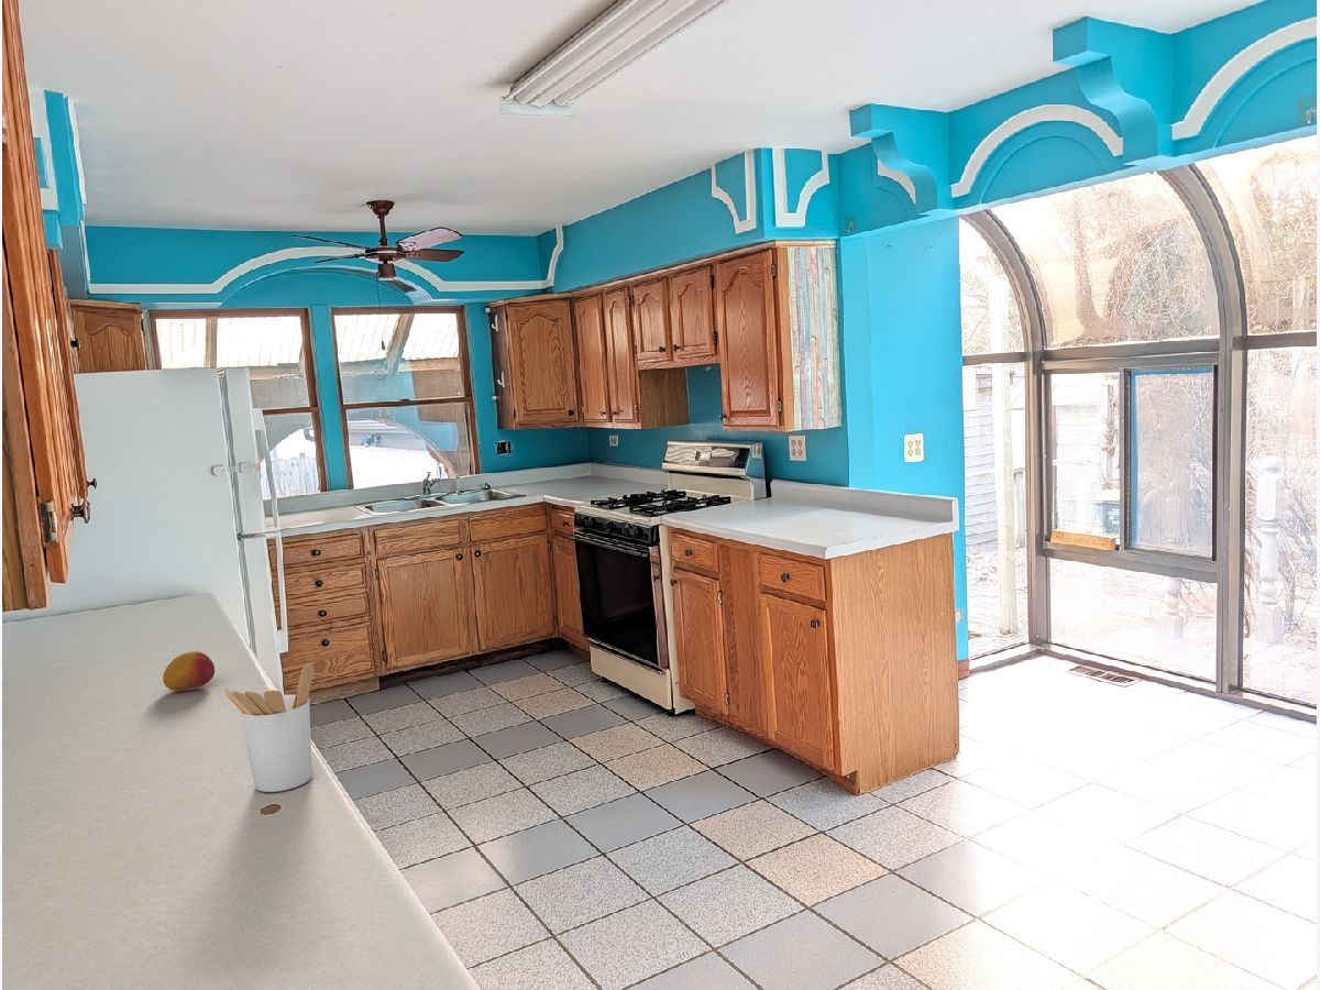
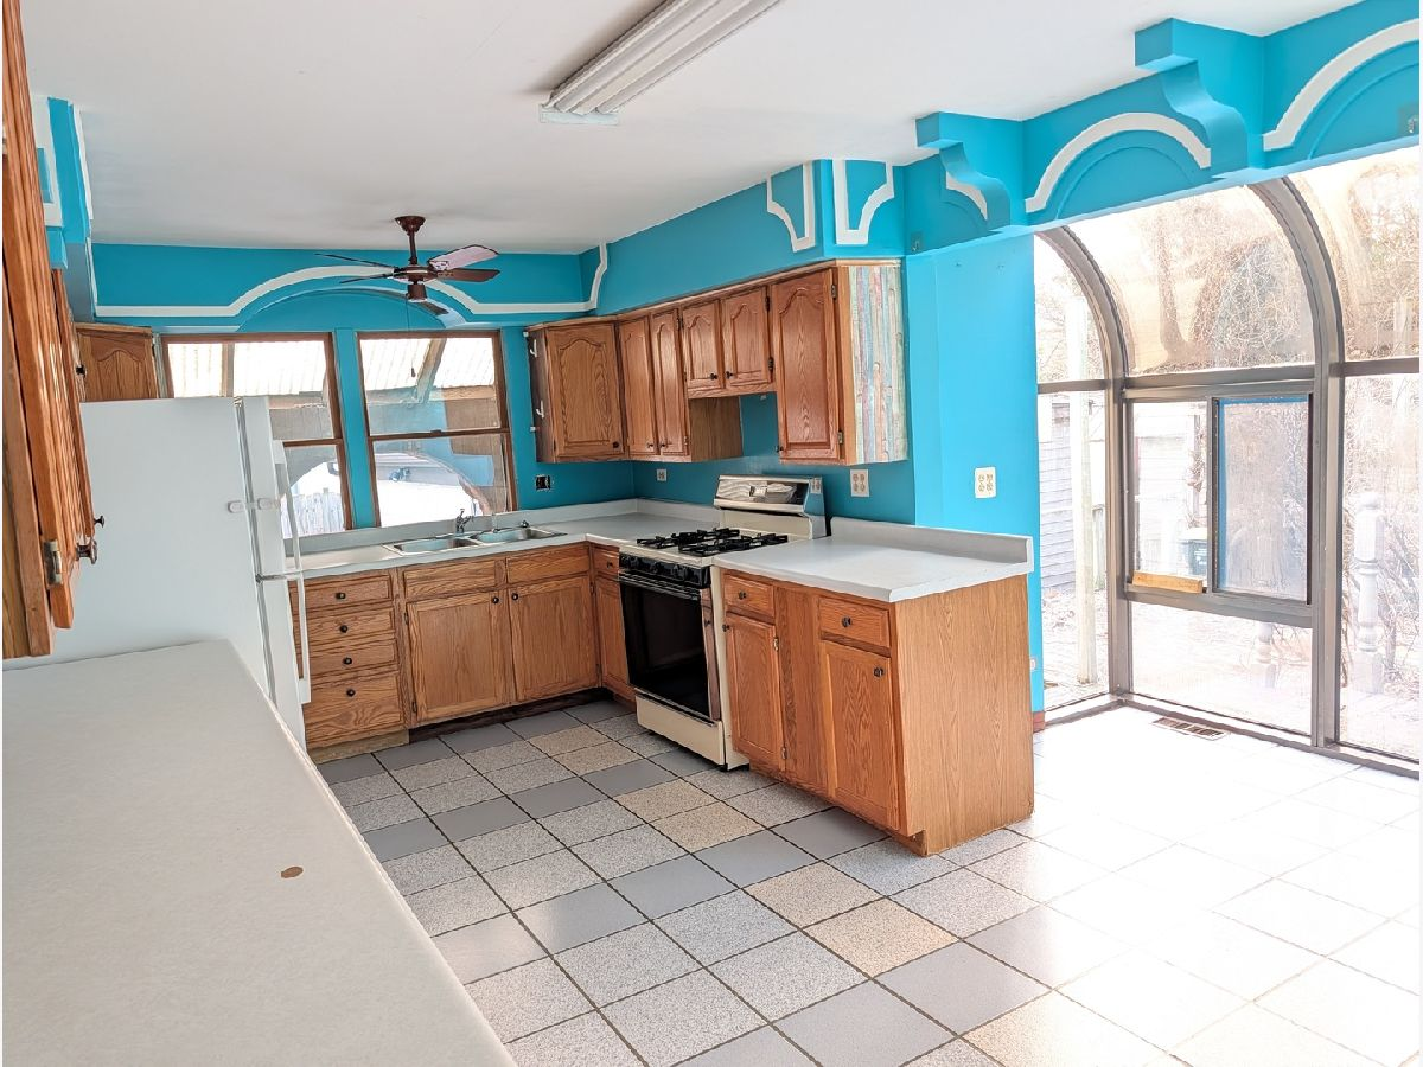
- utensil holder [223,663,316,793]
- fruit [162,650,216,692]
